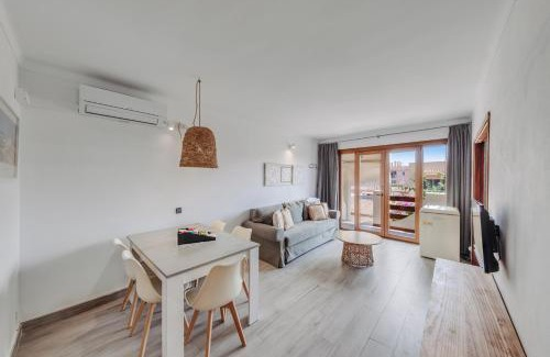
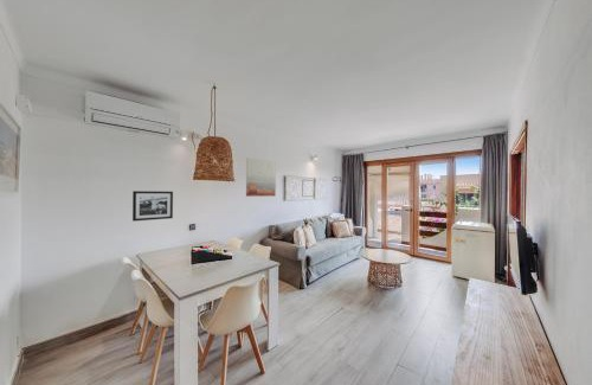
+ picture frame [131,190,174,223]
+ wall art [245,156,277,198]
